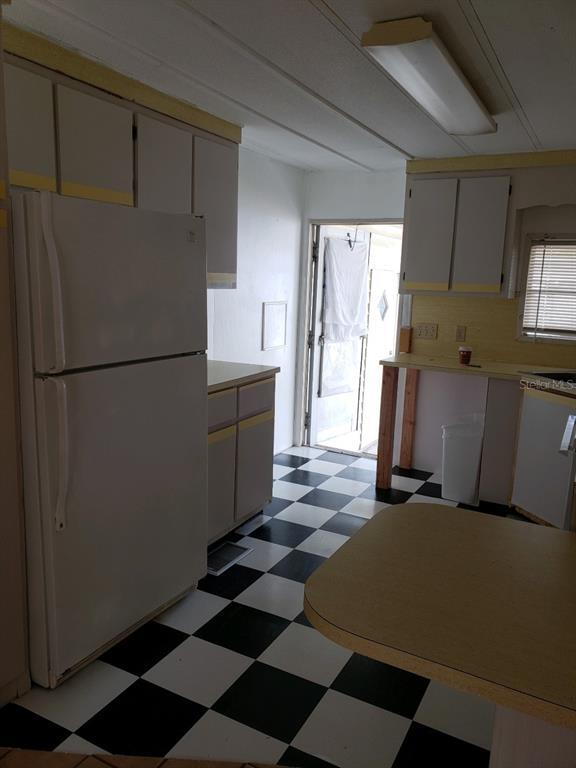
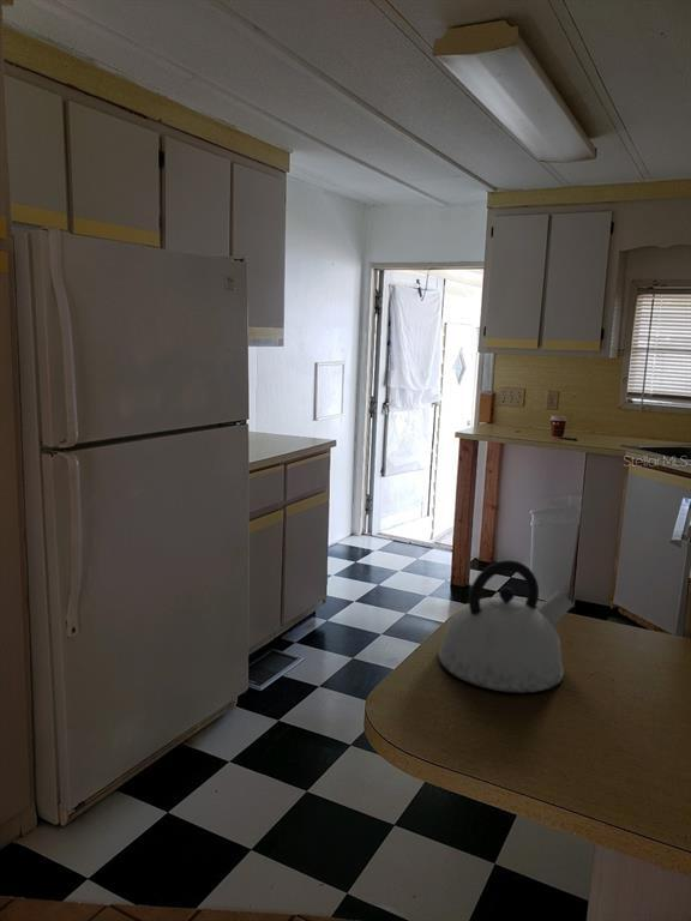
+ kettle [437,559,573,693]
